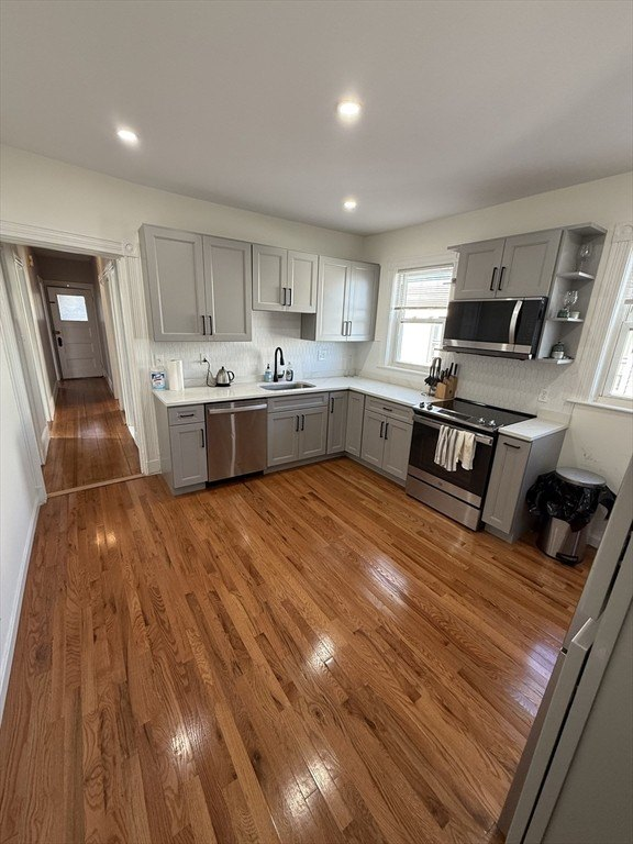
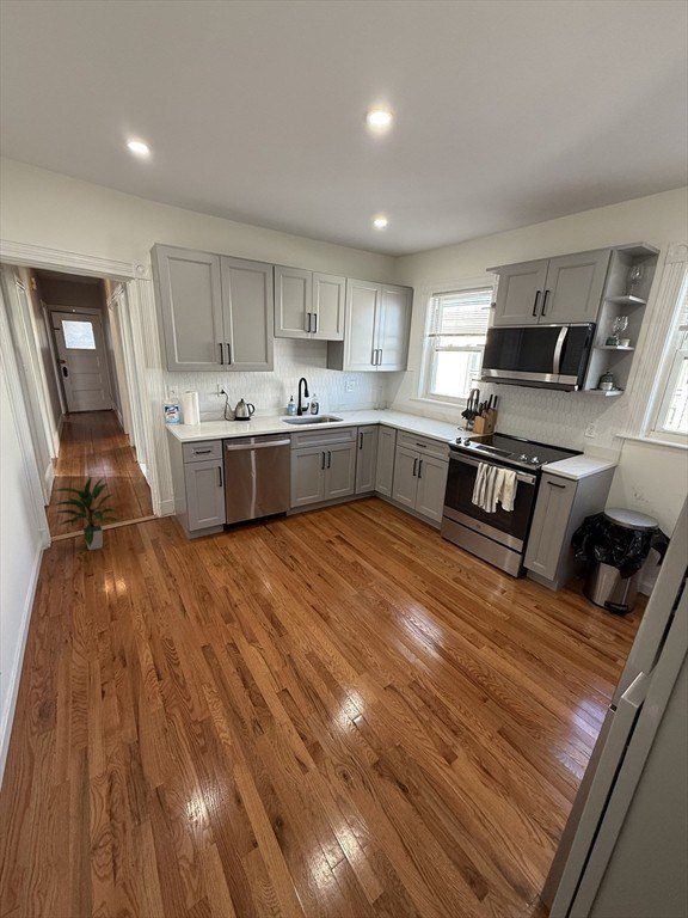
+ indoor plant [51,475,122,551]
